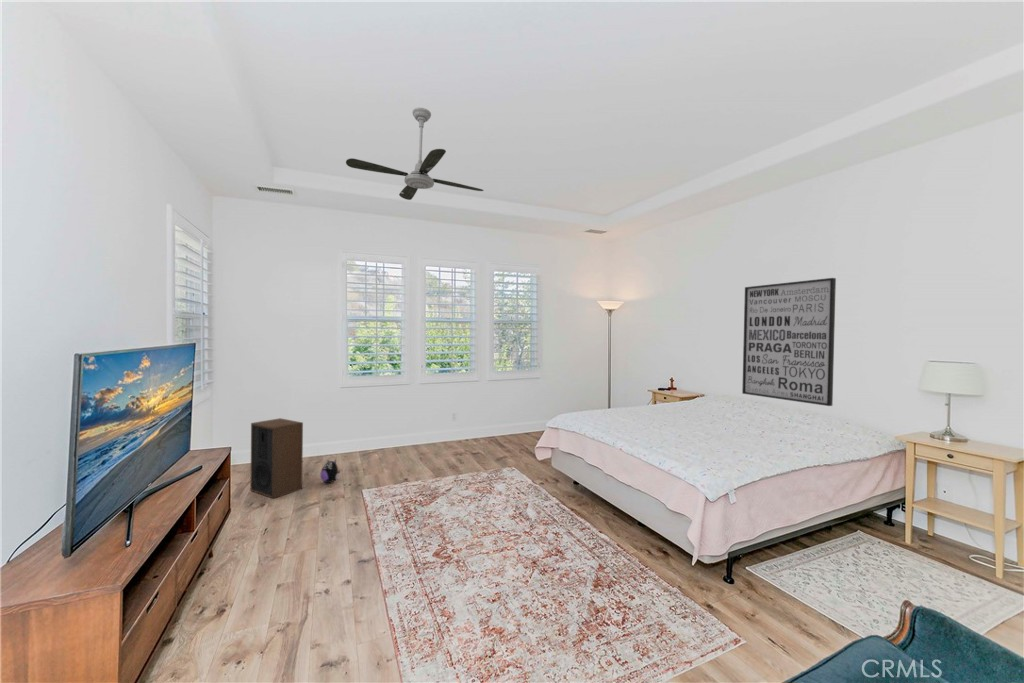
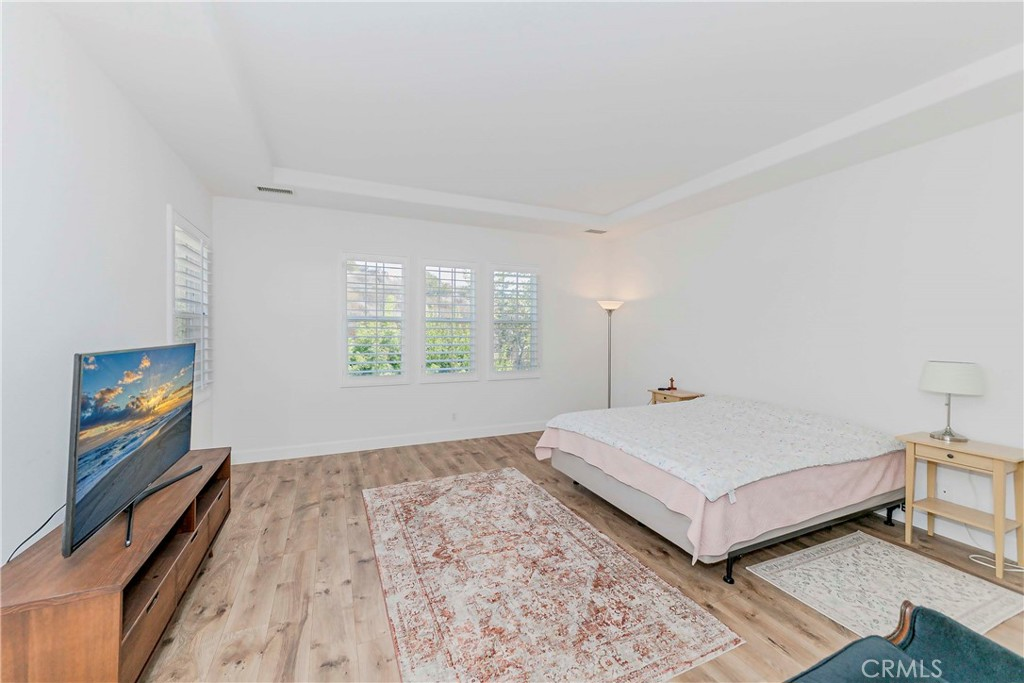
- ceiling fan [345,107,485,201]
- plush toy [319,458,341,484]
- speaker [249,417,304,499]
- wall art [741,277,837,407]
